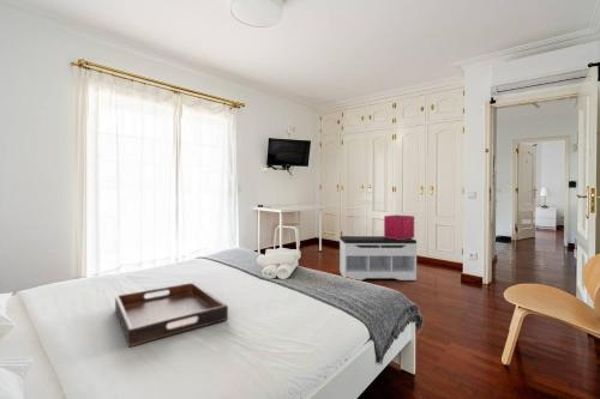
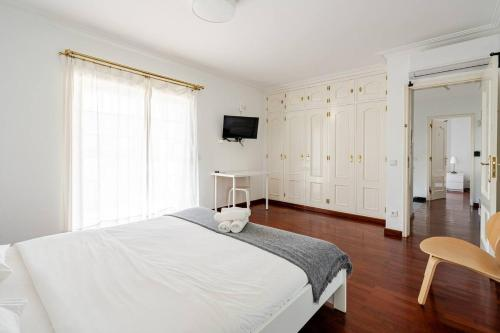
- bench [338,235,418,282]
- storage bin [383,214,415,240]
- serving tray [114,282,229,347]
